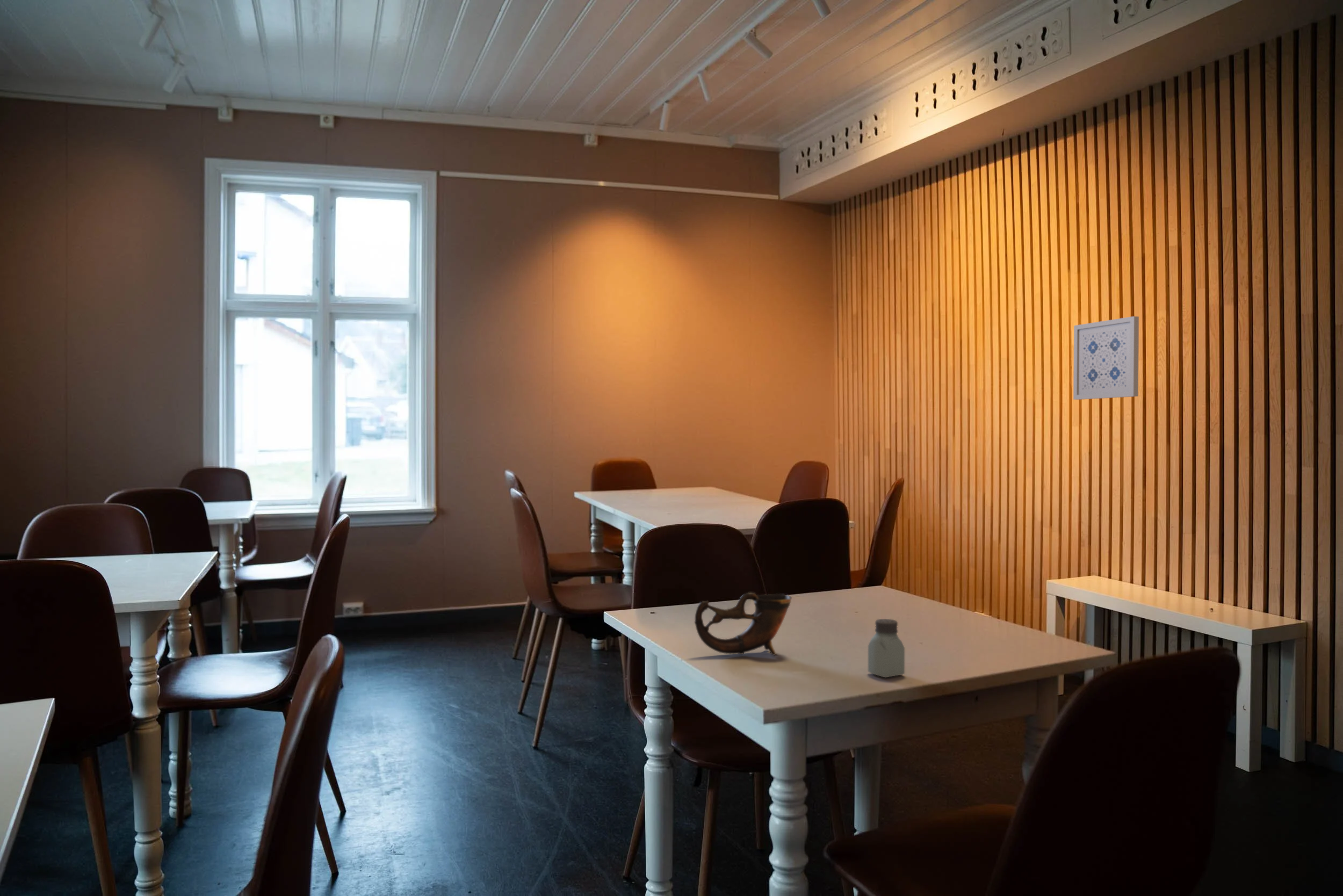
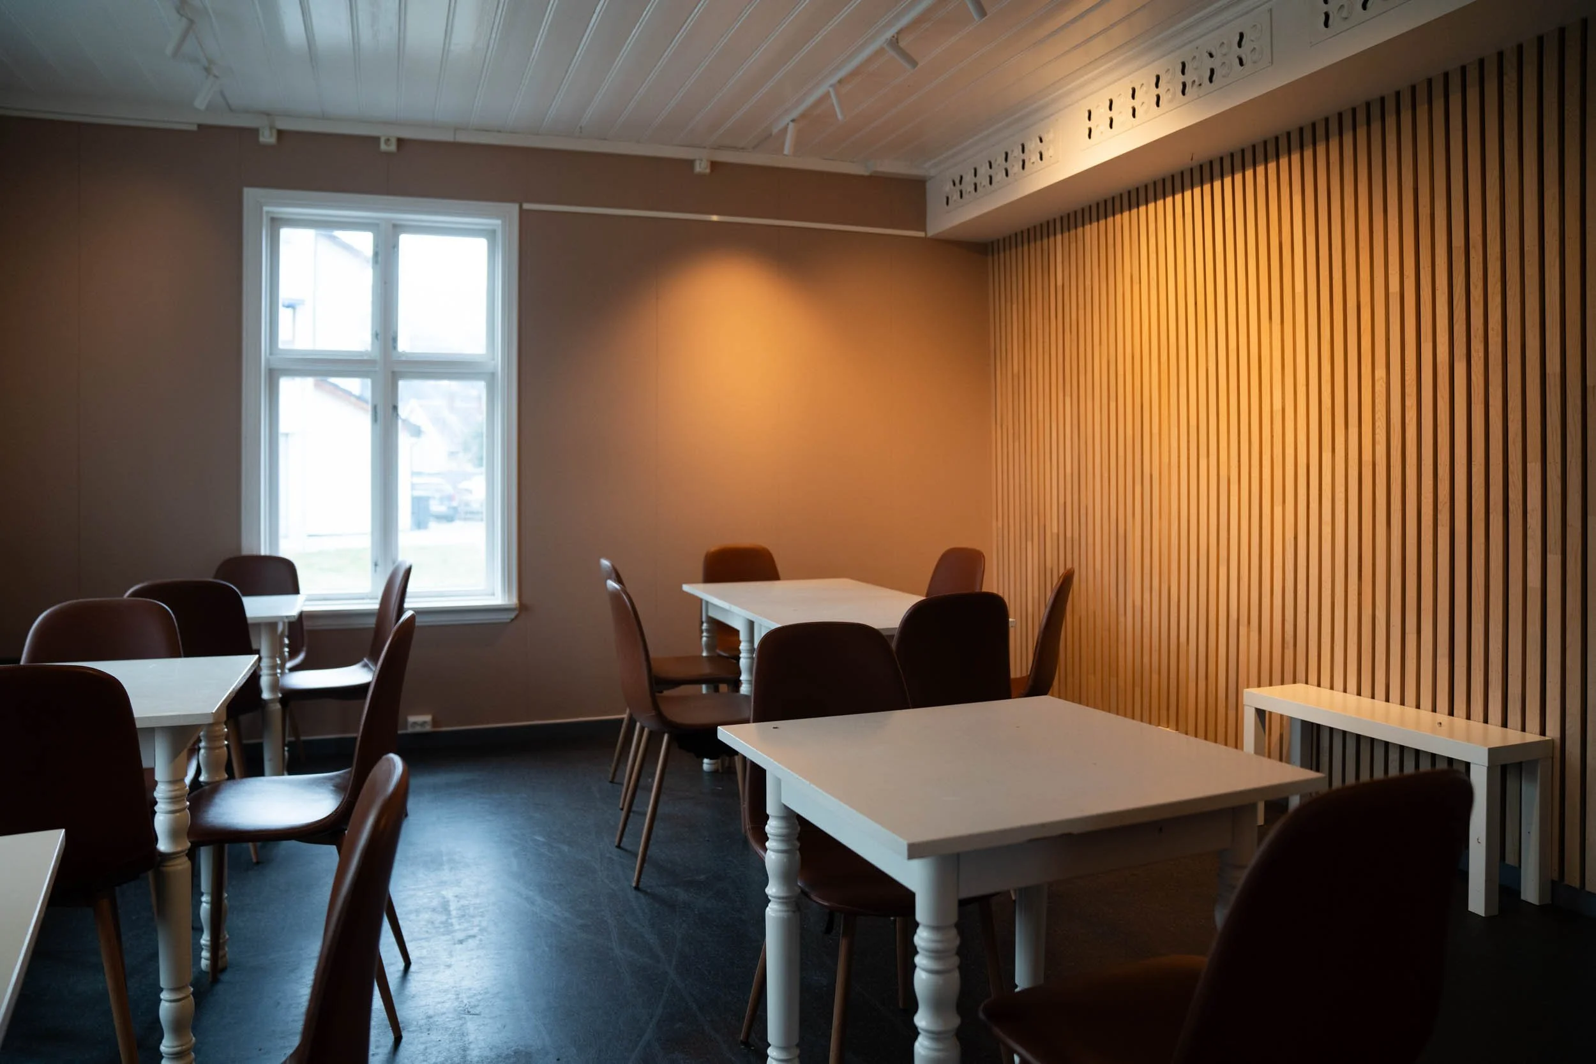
- saltshaker [868,618,905,678]
- cup [694,592,792,656]
- wall art [1073,316,1139,400]
